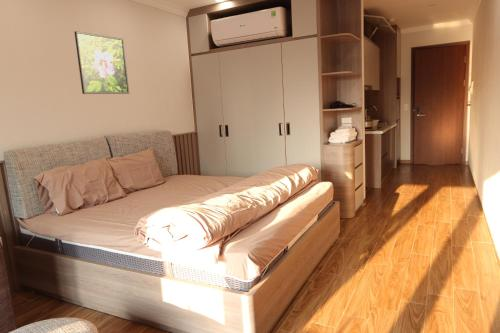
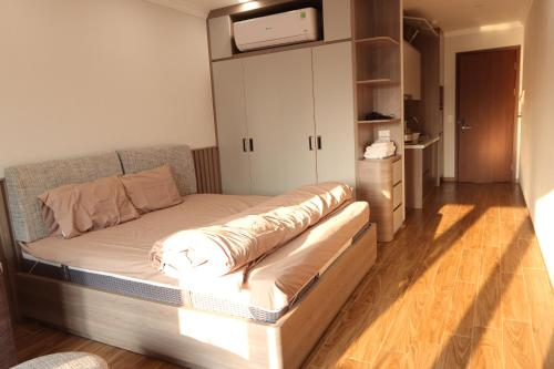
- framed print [74,30,130,95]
